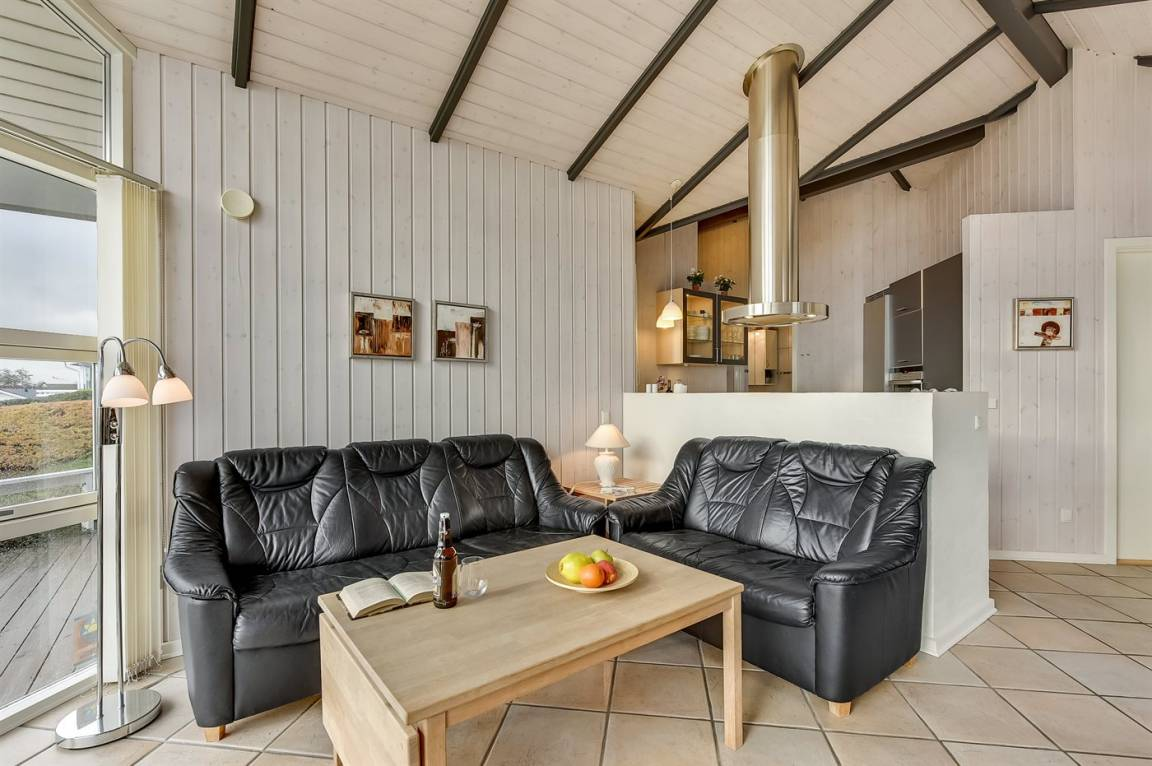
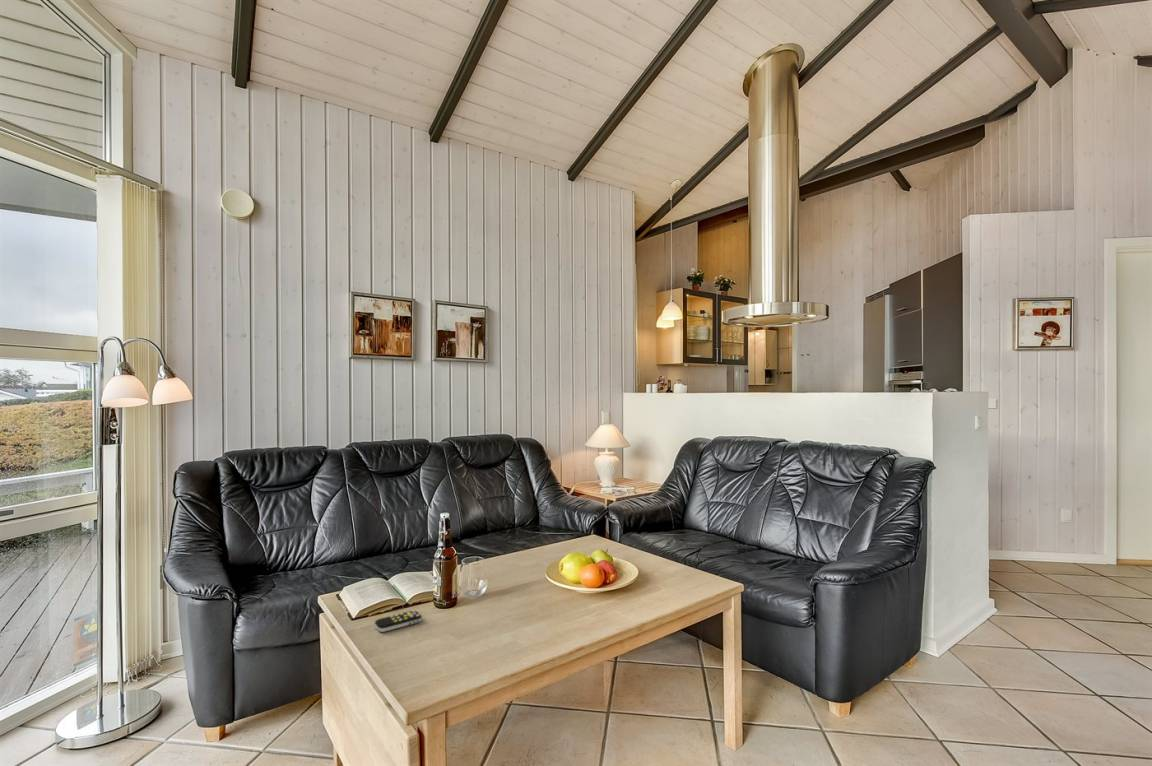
+ remote control [374,609,423,633]
